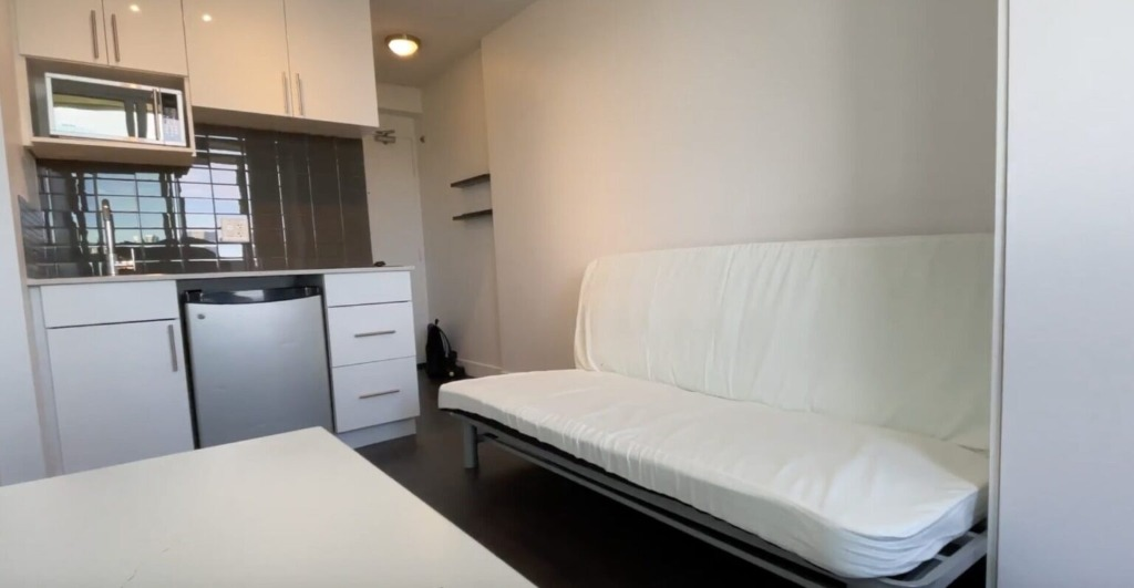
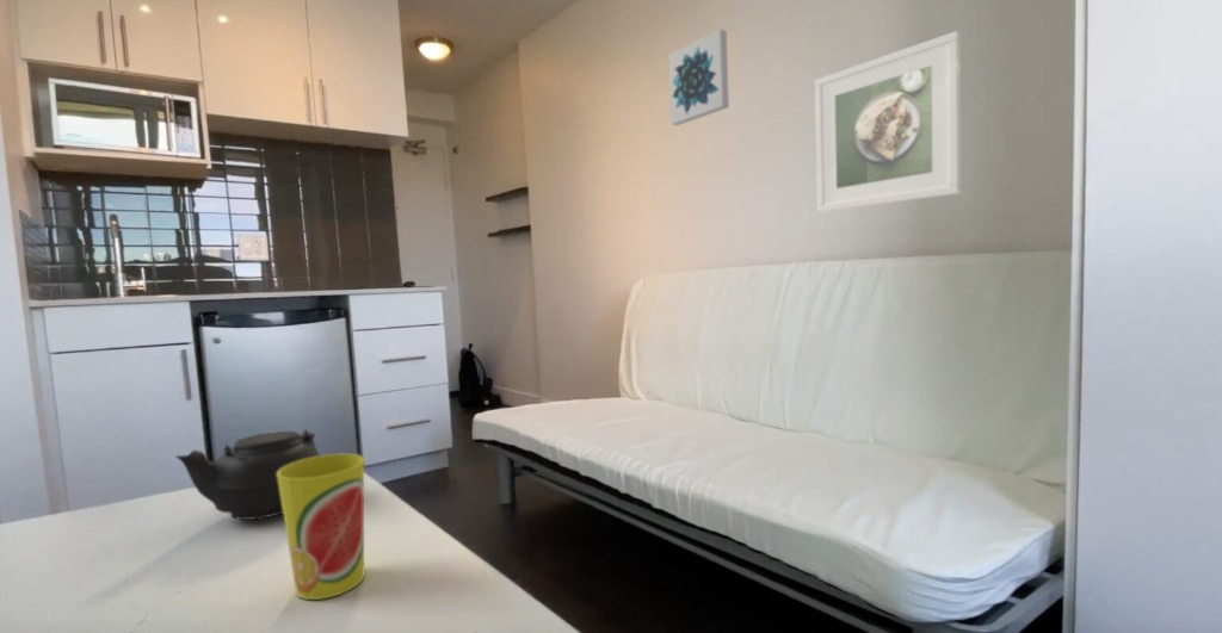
+ teapot [174,428,321,521]
+ cup [277,453,365,601]
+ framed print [814,30,962,213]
+ wall art [667,27,730,126]
